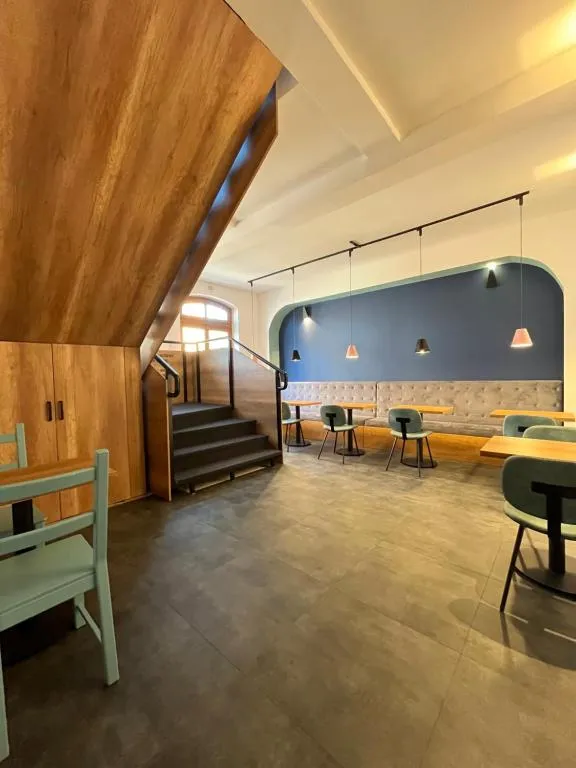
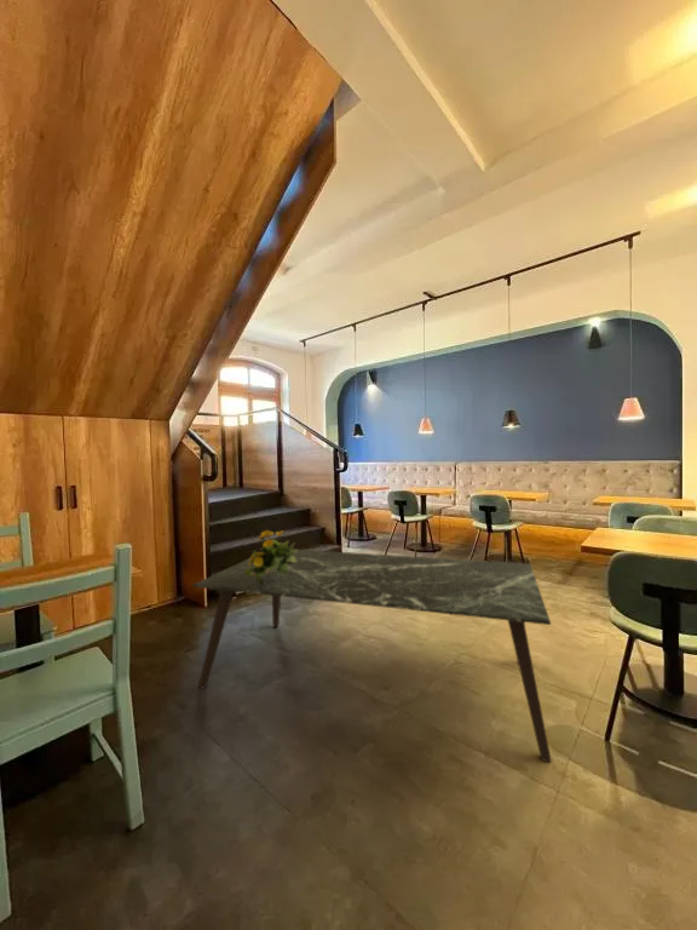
+ flowering plant [244,529,299,585]
+ dining table [191,549,553,764]
